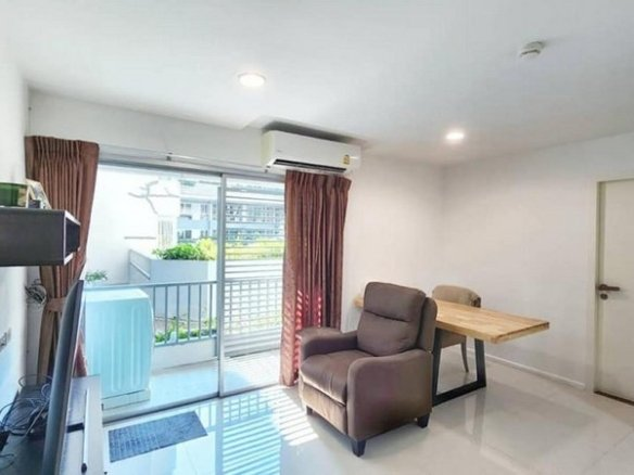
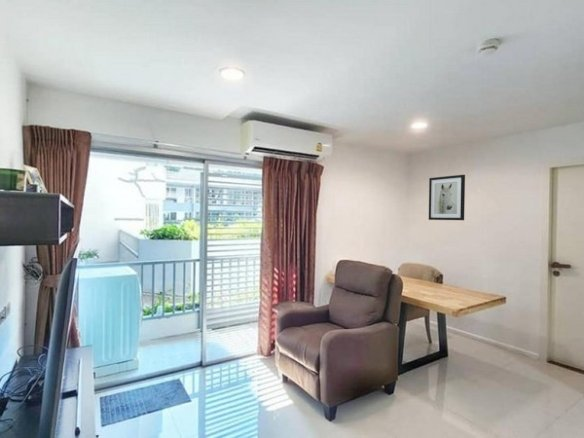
+ wall art [428,174,466,221]
